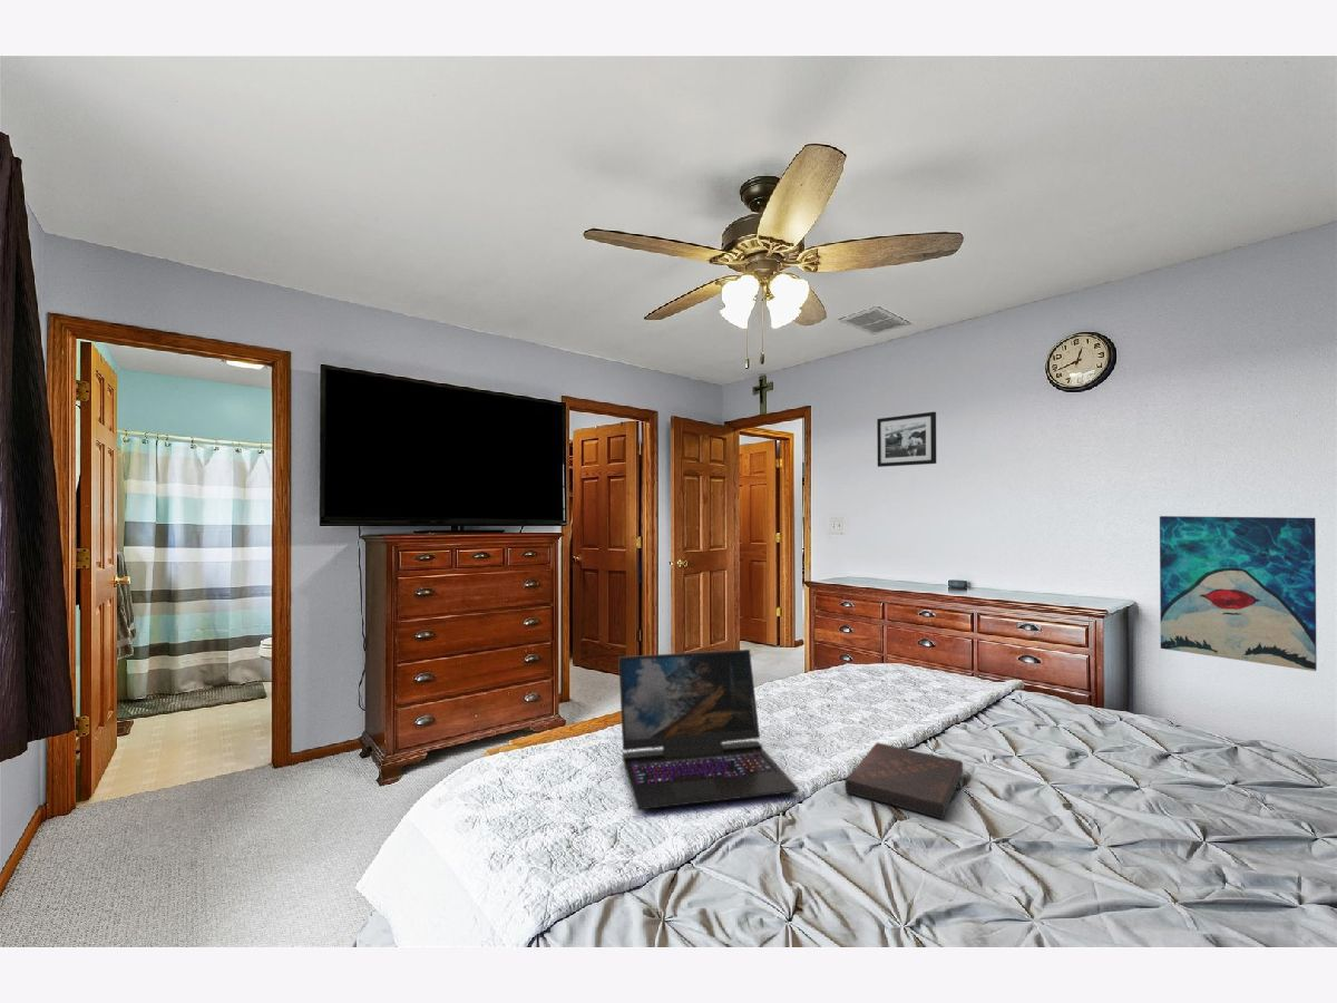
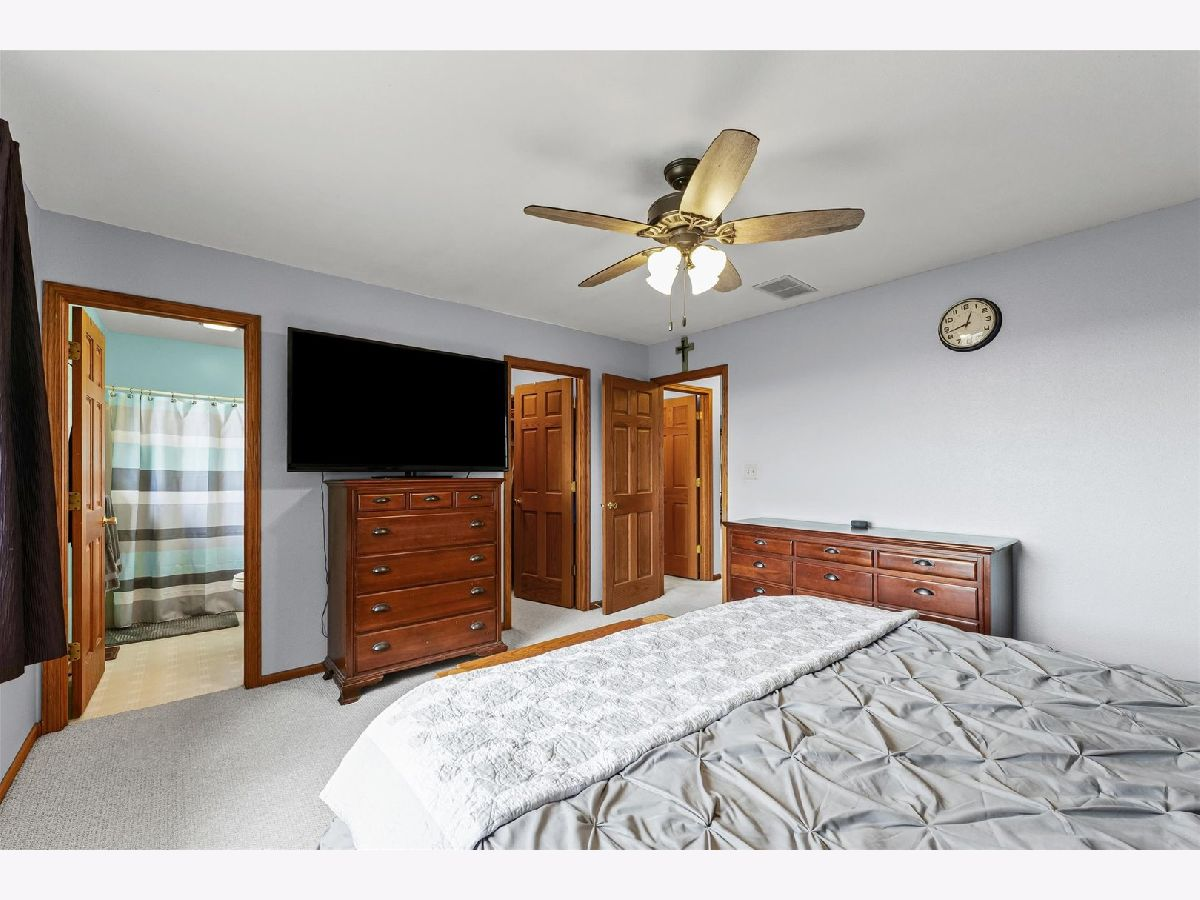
- book [845,741,964,820]
- picture frame [876,411,937,468]
- laptop [617,649,800,810]
- wall art [1159,515,1318,672]
